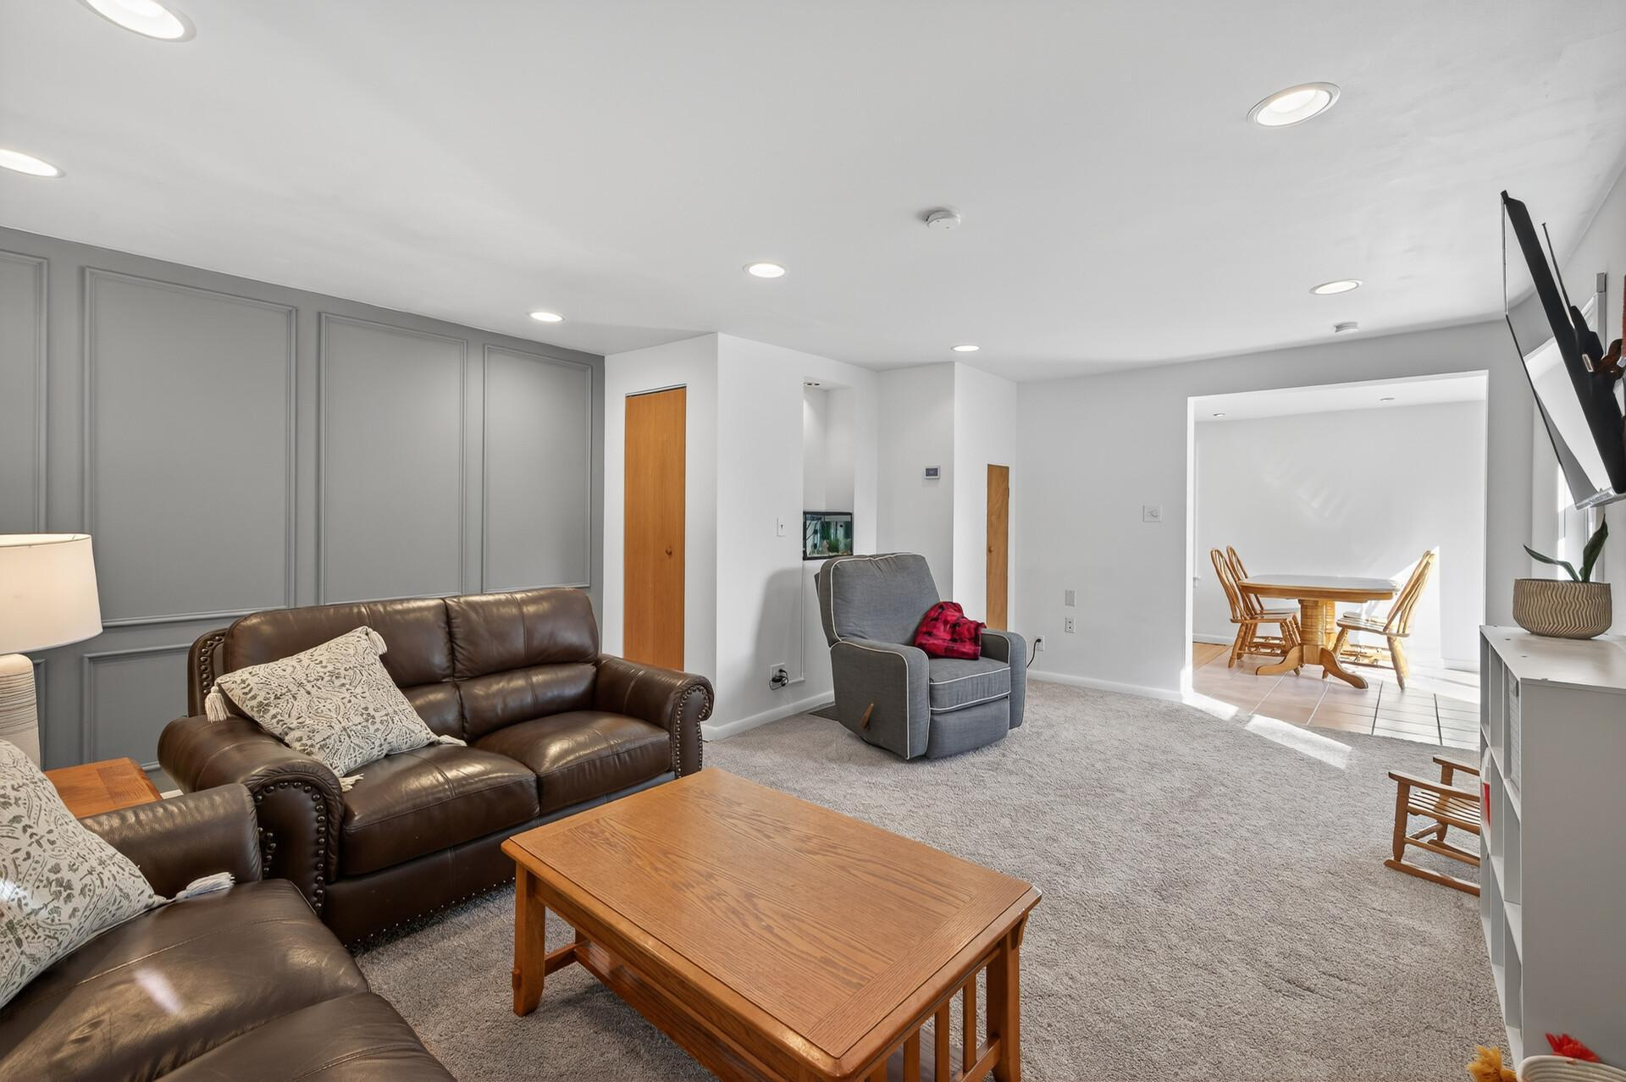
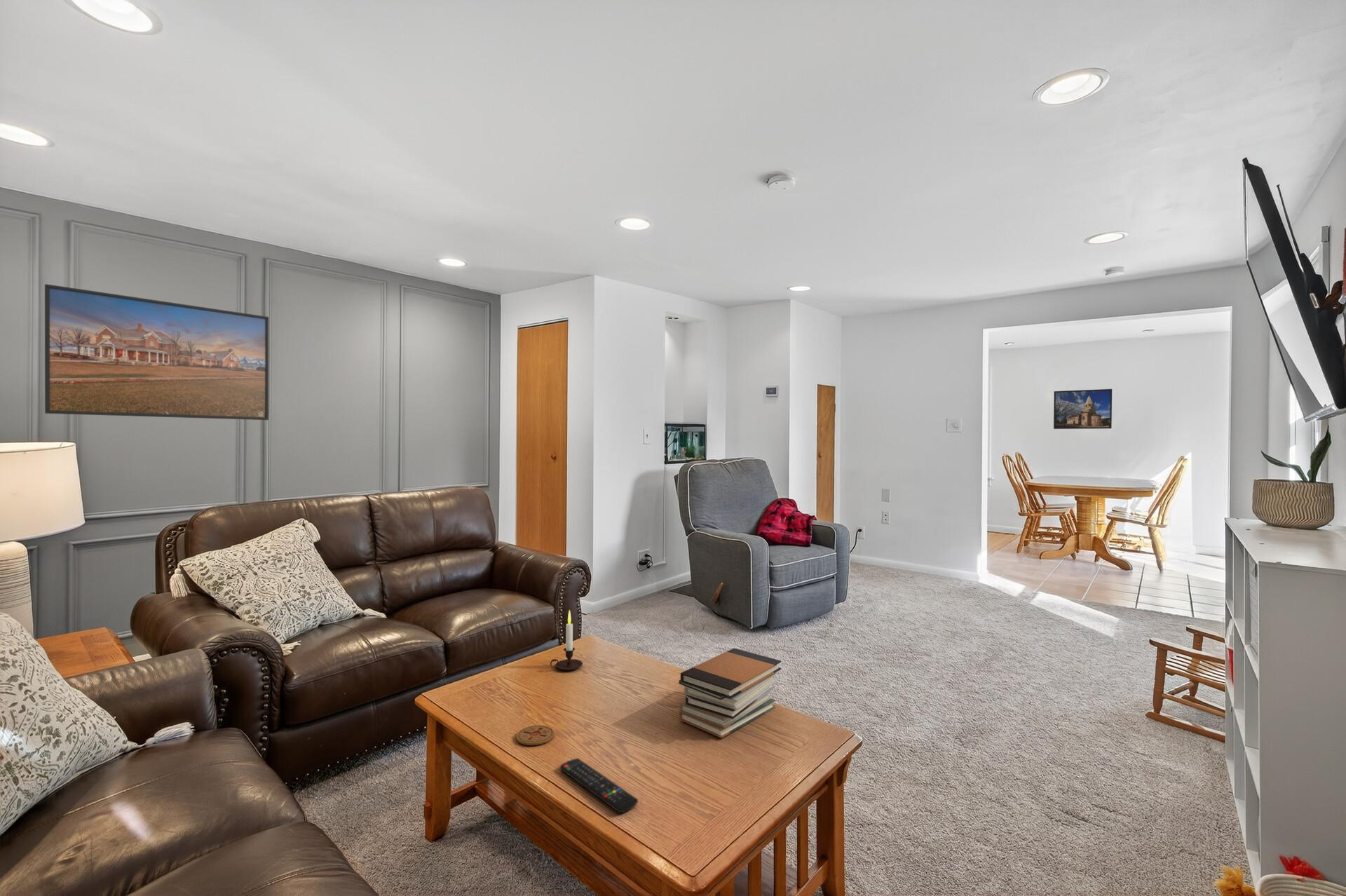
+ remote control [559,757,639,813]
+ candle [550,609,583,671]
+ coaster [515,725,555,746]
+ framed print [1053,388,1113,430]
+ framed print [44,283,269,421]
+ book stack [678,648,782,739]
